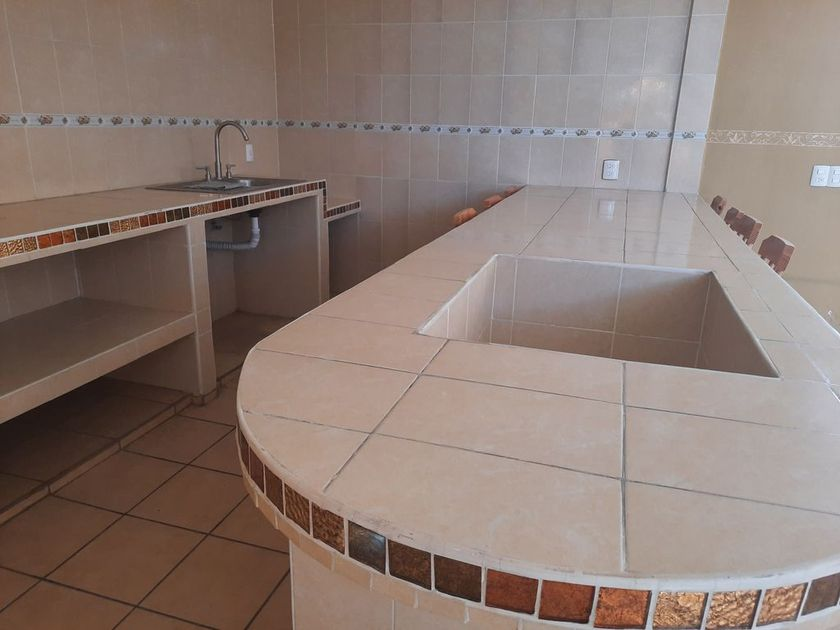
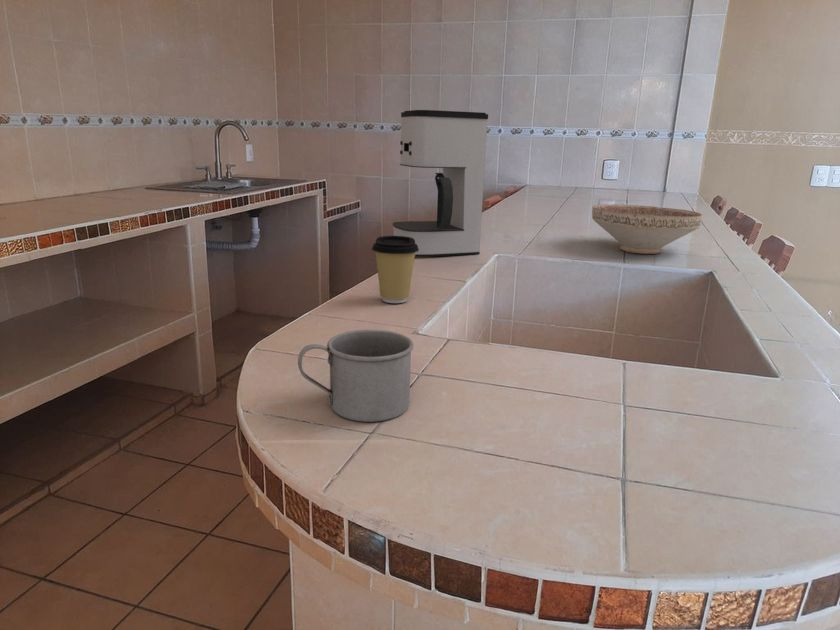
+ decorative bowl [591,204,703,255]
+ coffee cup [371,235,419,304]
+ mug [297,329,415,423]
+ coffee maker [392,109,489,258]
